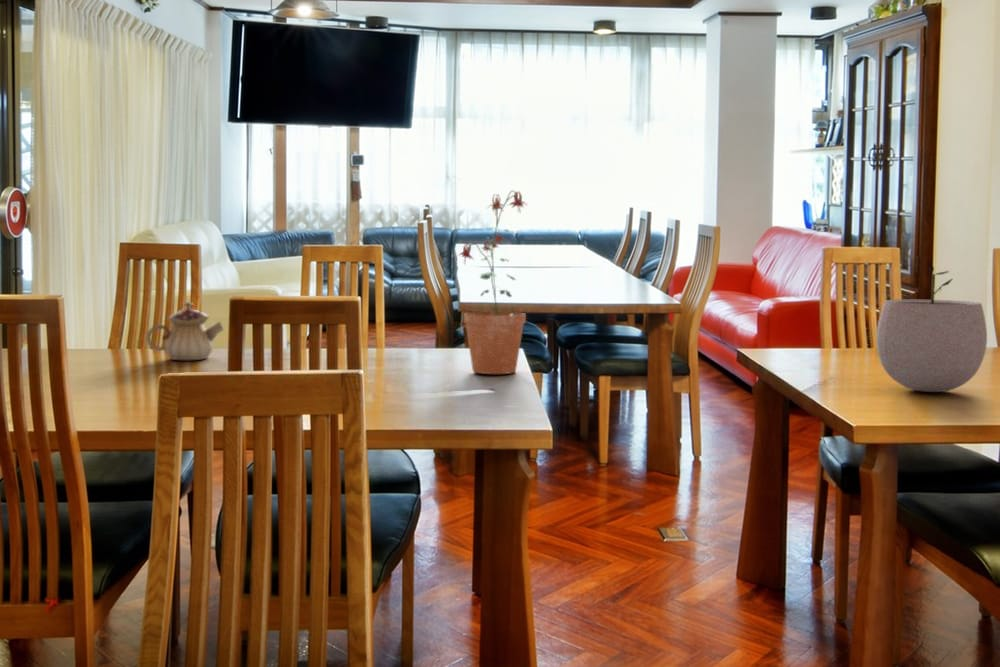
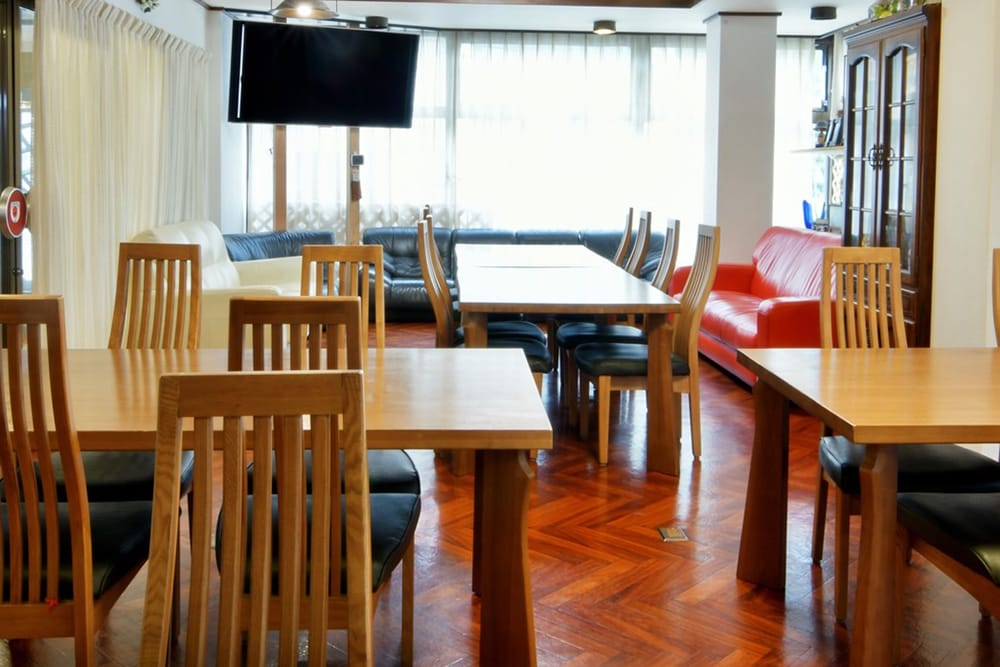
- potted plant [457,189,528,375]
- plant pot [875,261,988,393]
- teapot [145,301,224,361]
